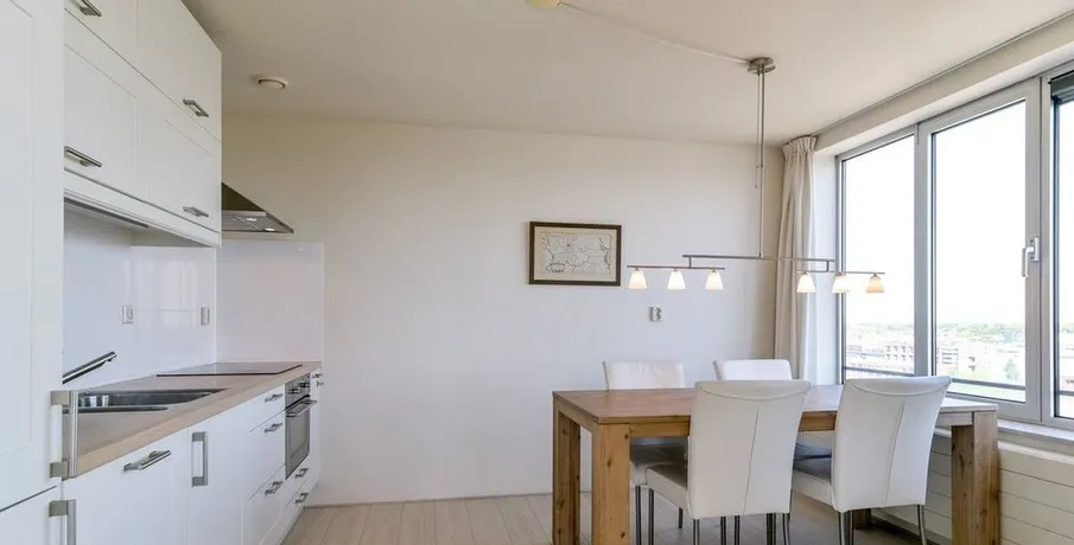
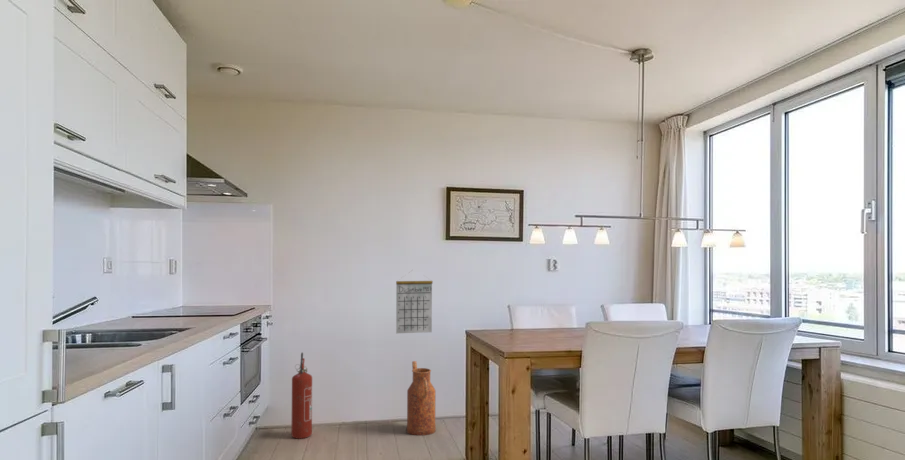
+ calendar [395,270,434,334]
+ watering can [406,360,437,437]
+ fire extinguisher [290,351,313,440]
